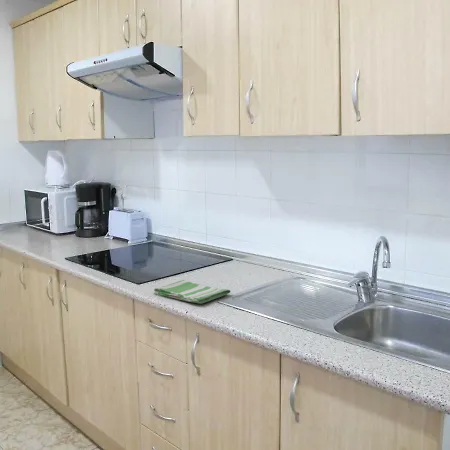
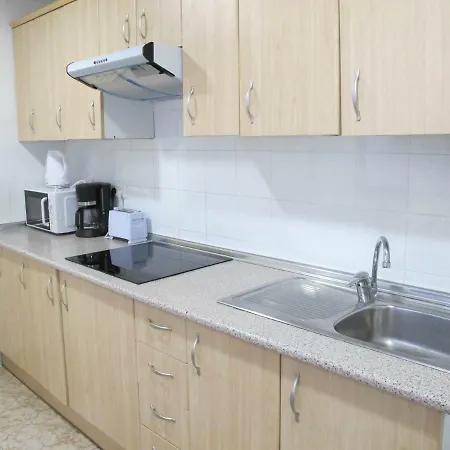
- dish towel [153,279,232,305]
